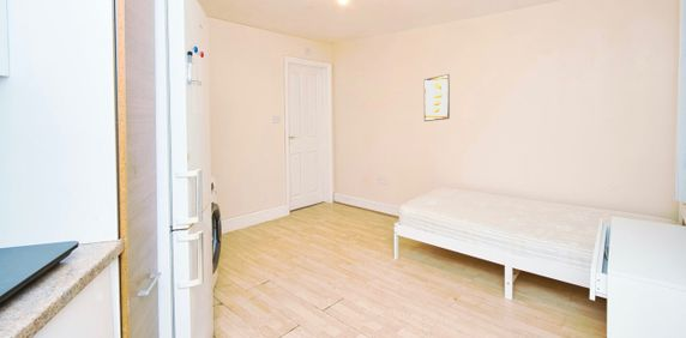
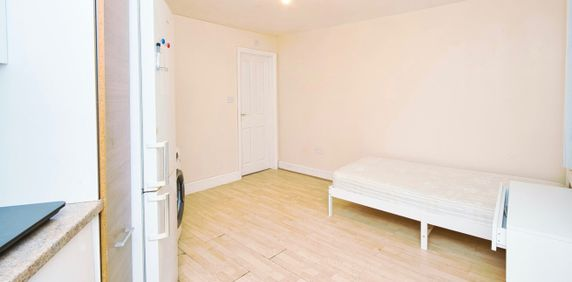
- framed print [423,73,451,122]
